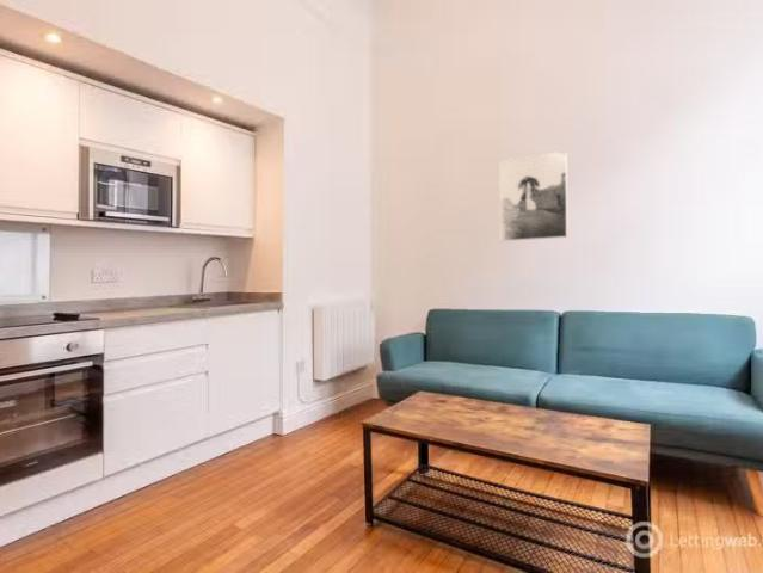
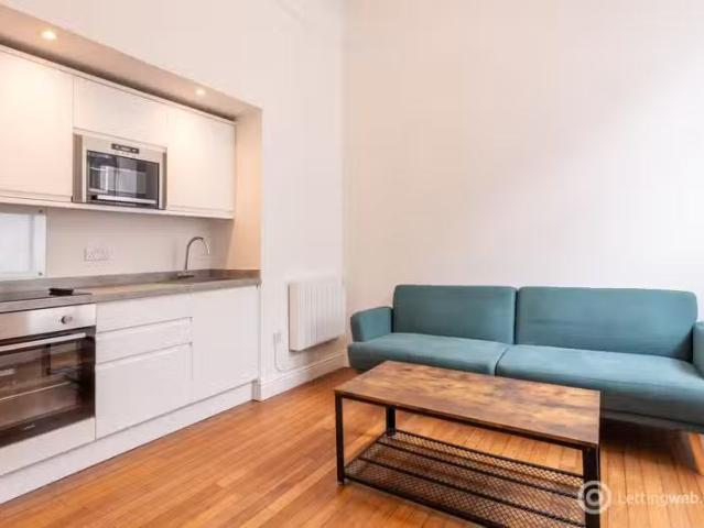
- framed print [498,150,570,242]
